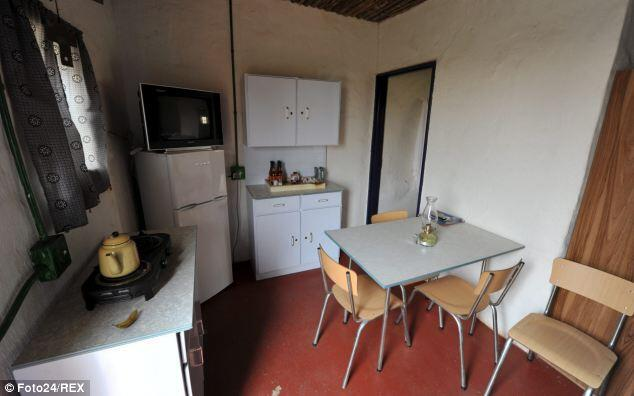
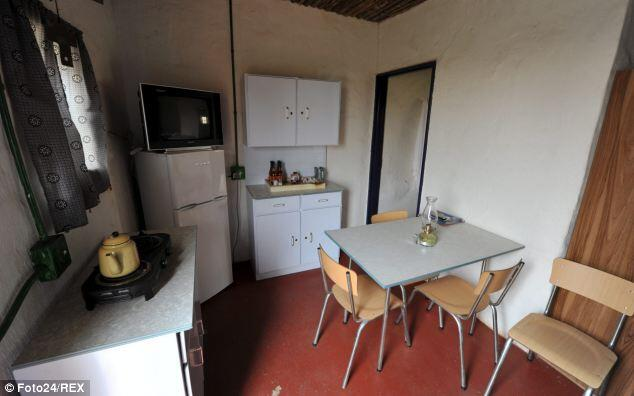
- banana [110,309,138,329]
